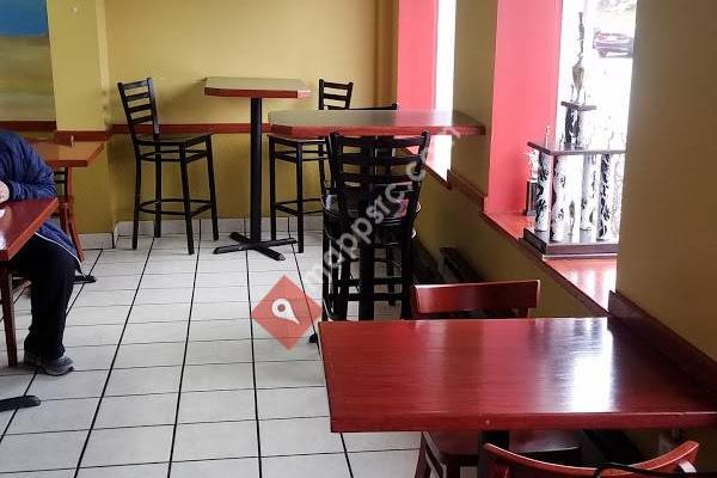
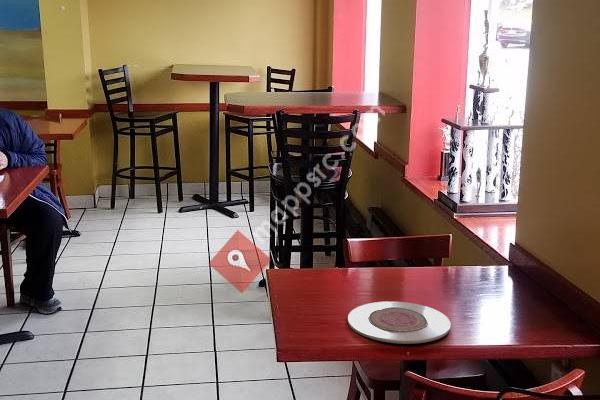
+ plate [347,301,452,345]
